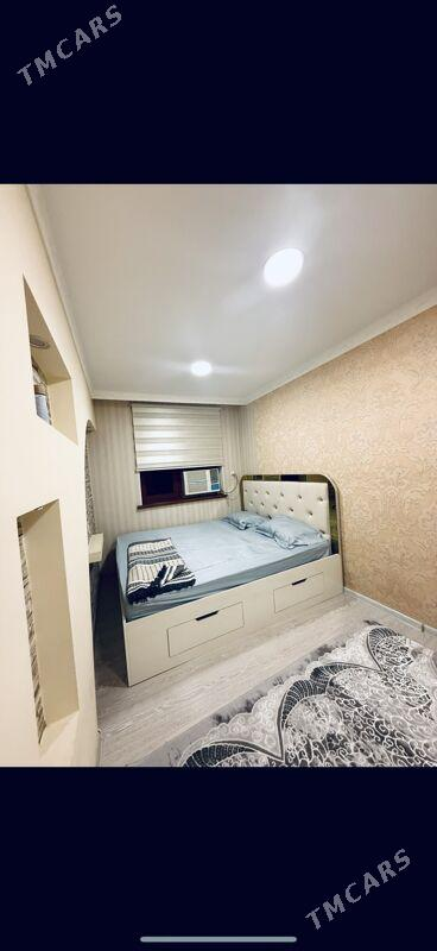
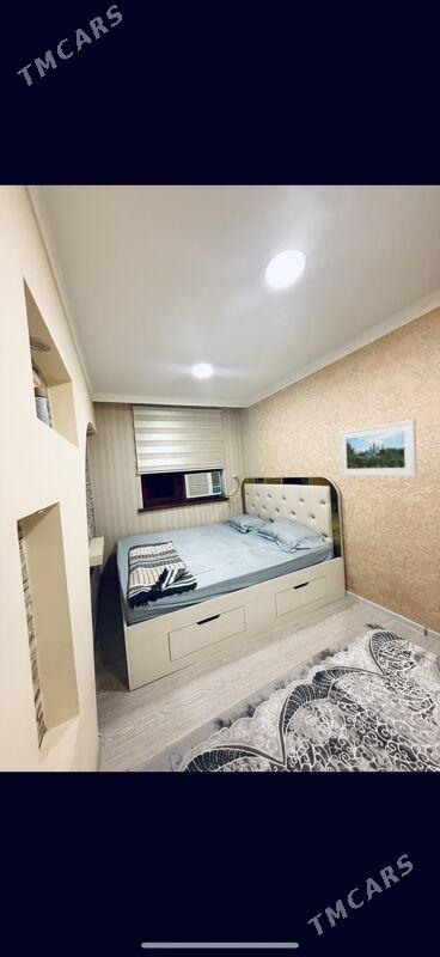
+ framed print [337,419,418,478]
